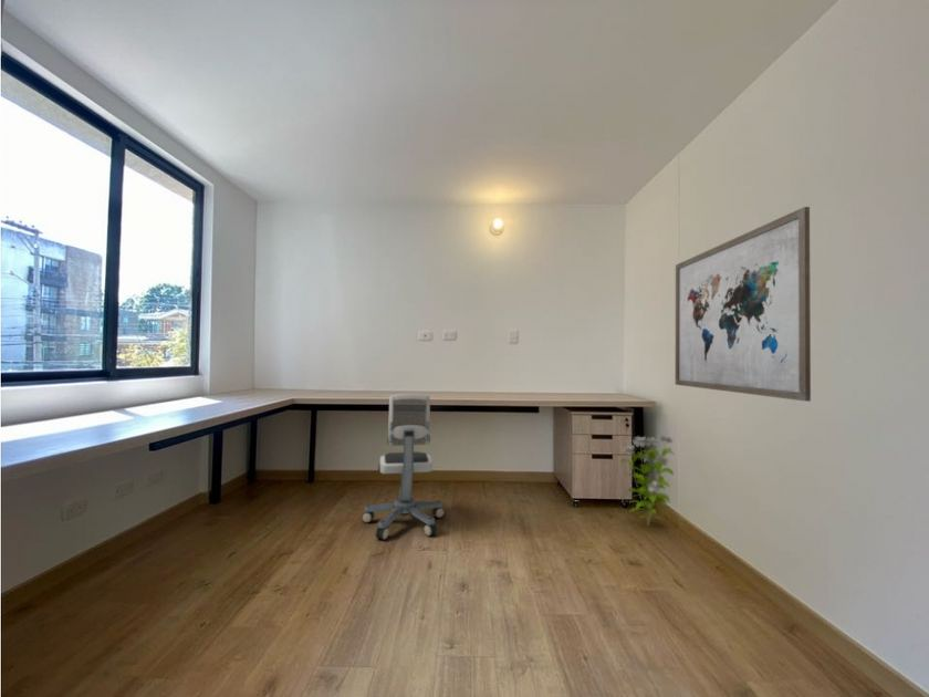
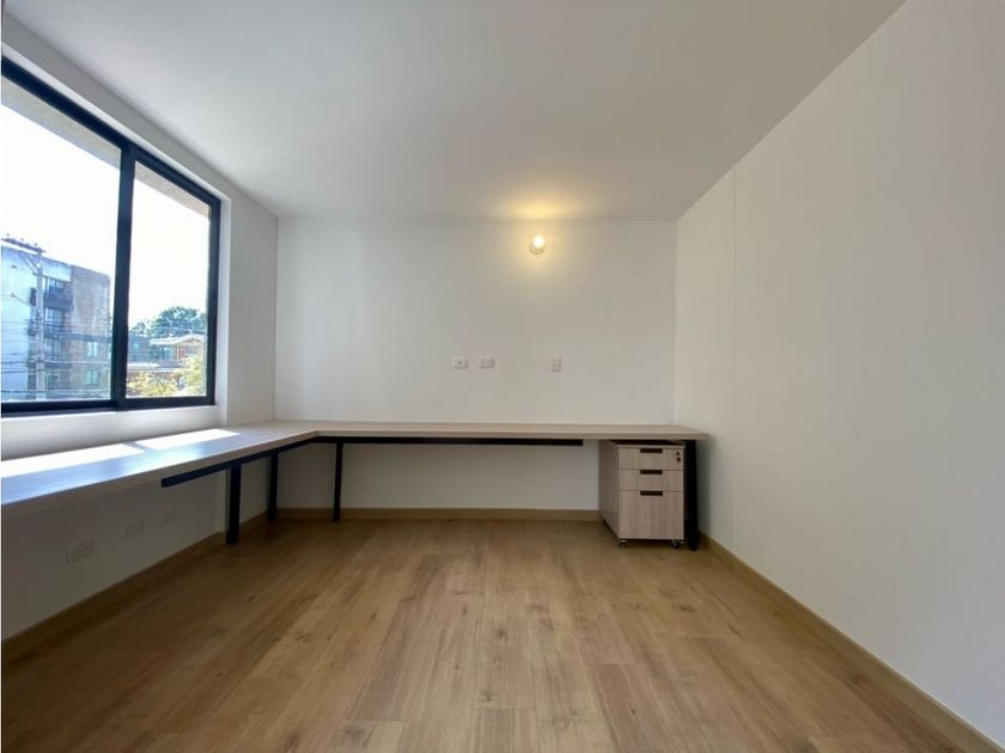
- wall art [675,206,812,403]
- decorative plant [619,433,676,528]
- office chair [361,393,446,541]
